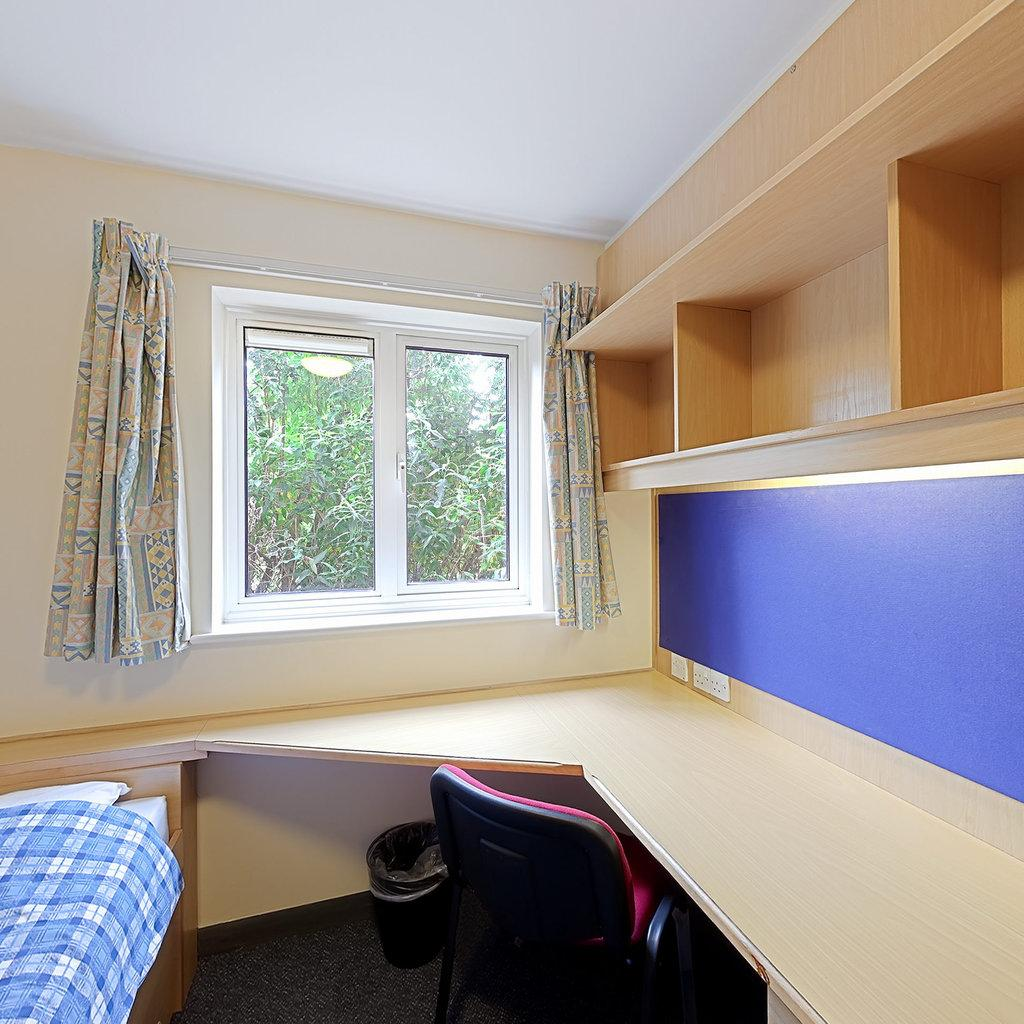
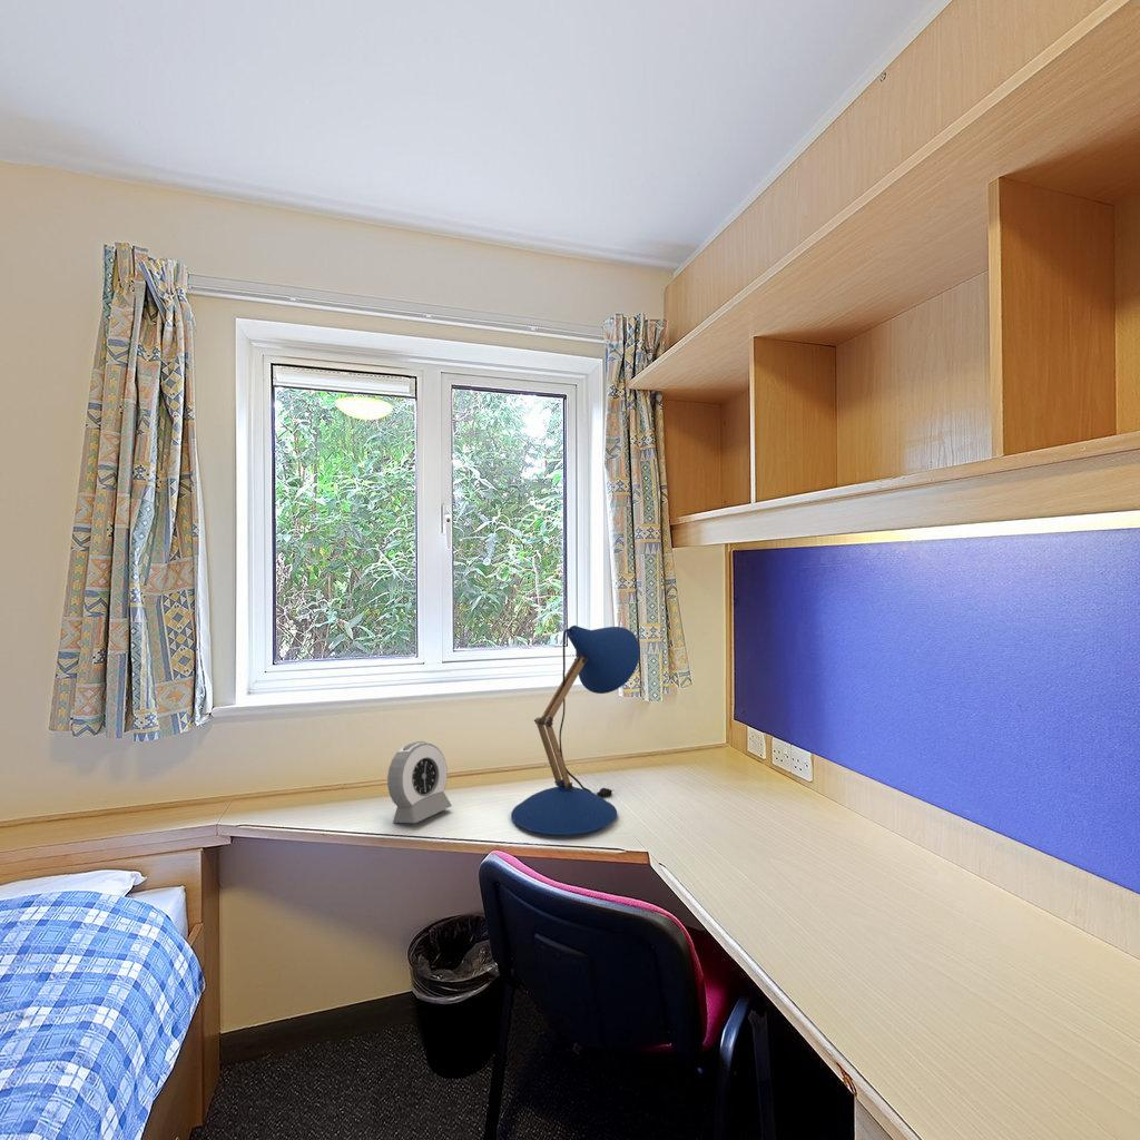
+ alarm clock [386,740,453,824]
+ desk lamp [510,625,641,836]
